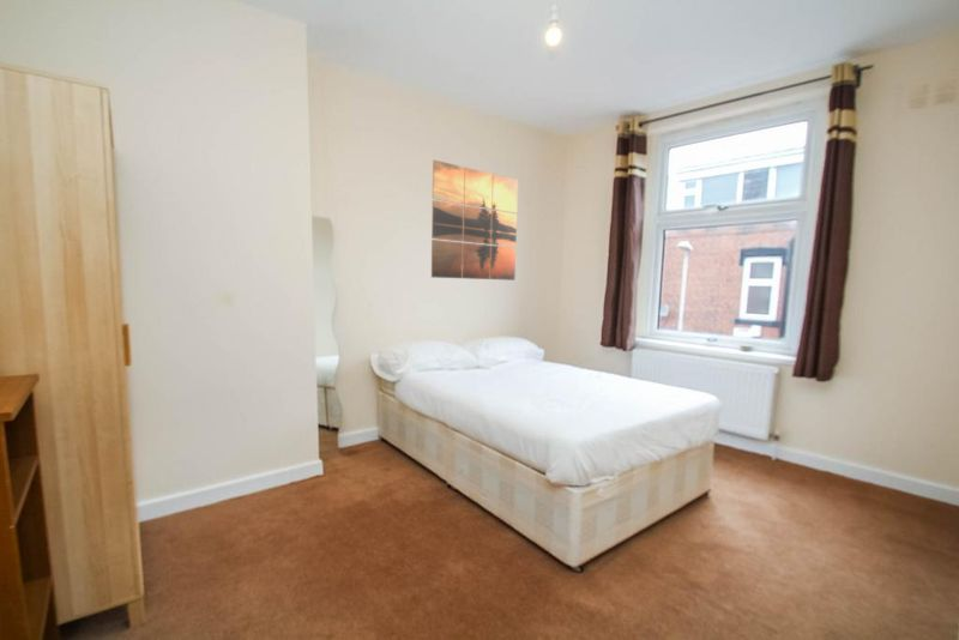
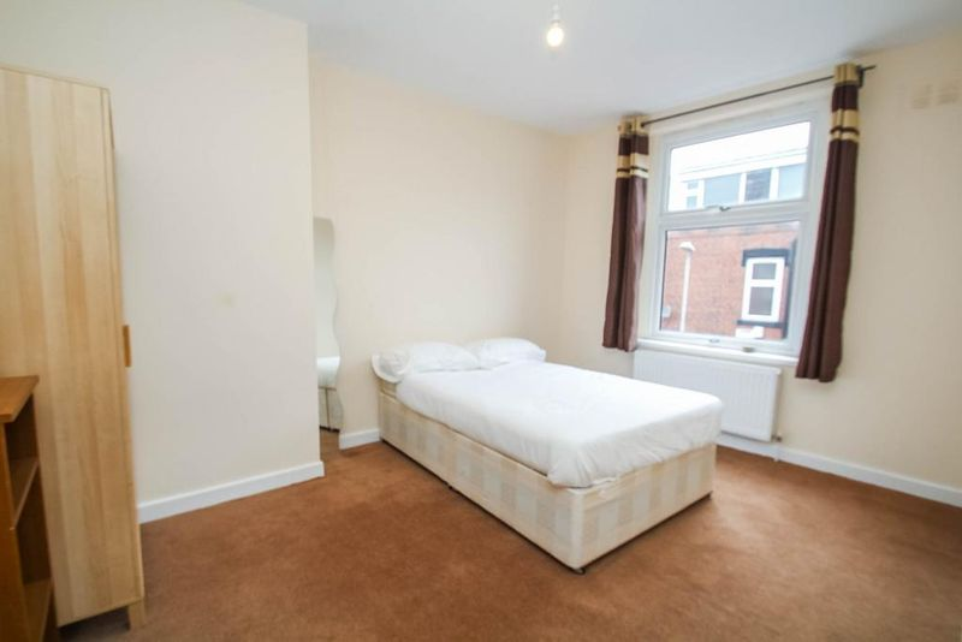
- wall art [430,159,519,282]
